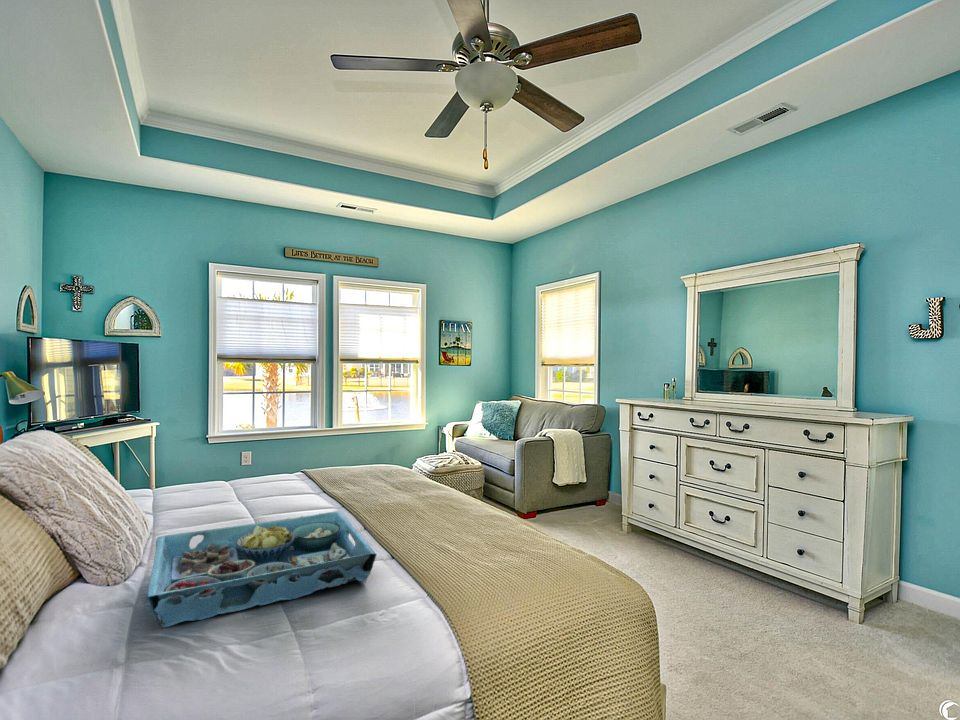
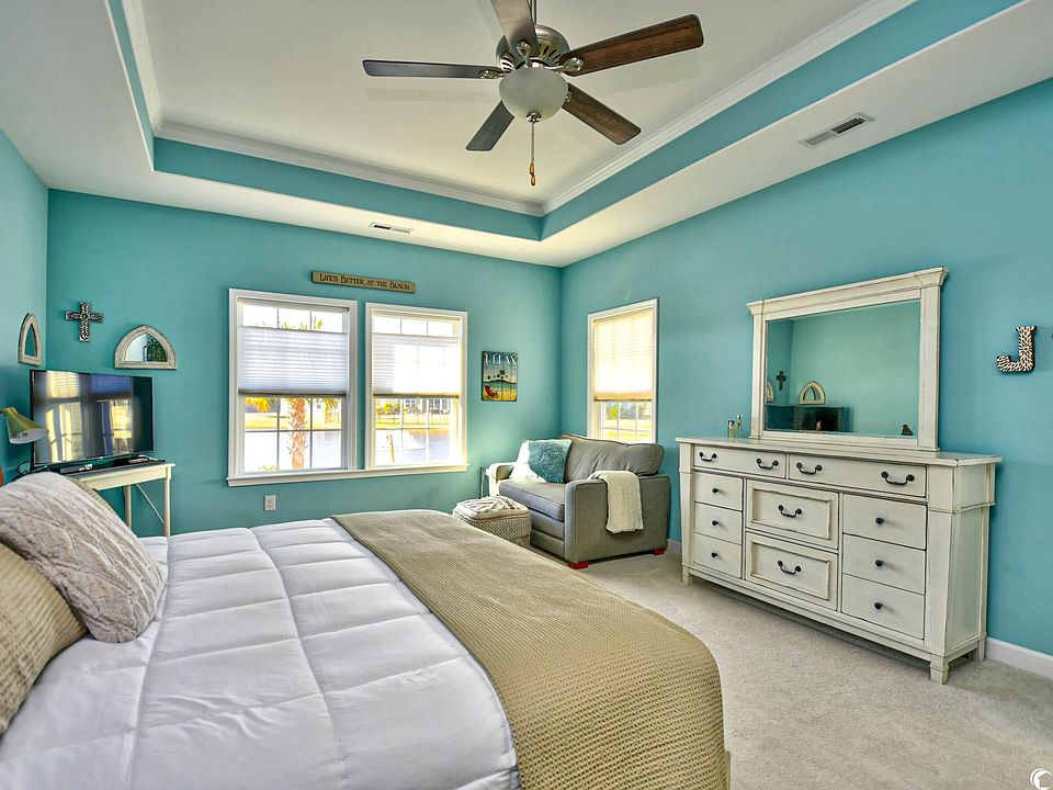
- serving tray [143,510,378,628]
